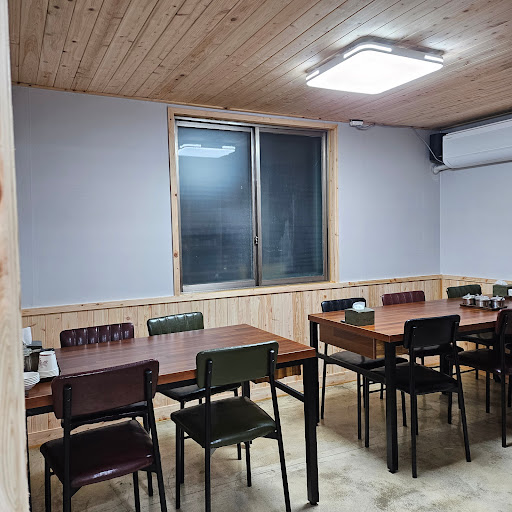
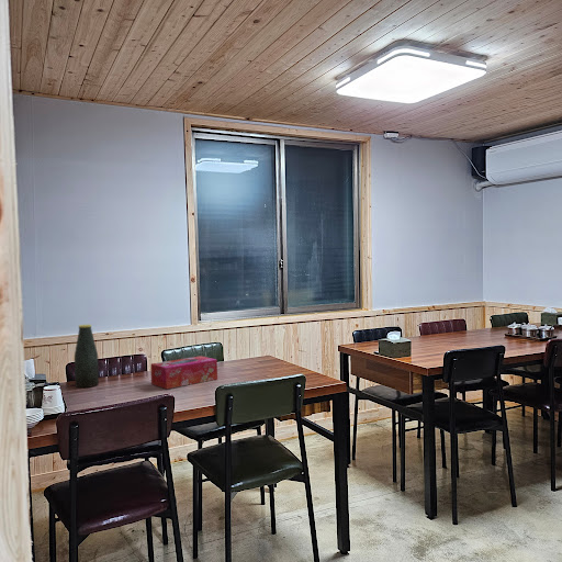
+ tissue box [149,355,218,390]
+ bottle [74,324,100,389]
